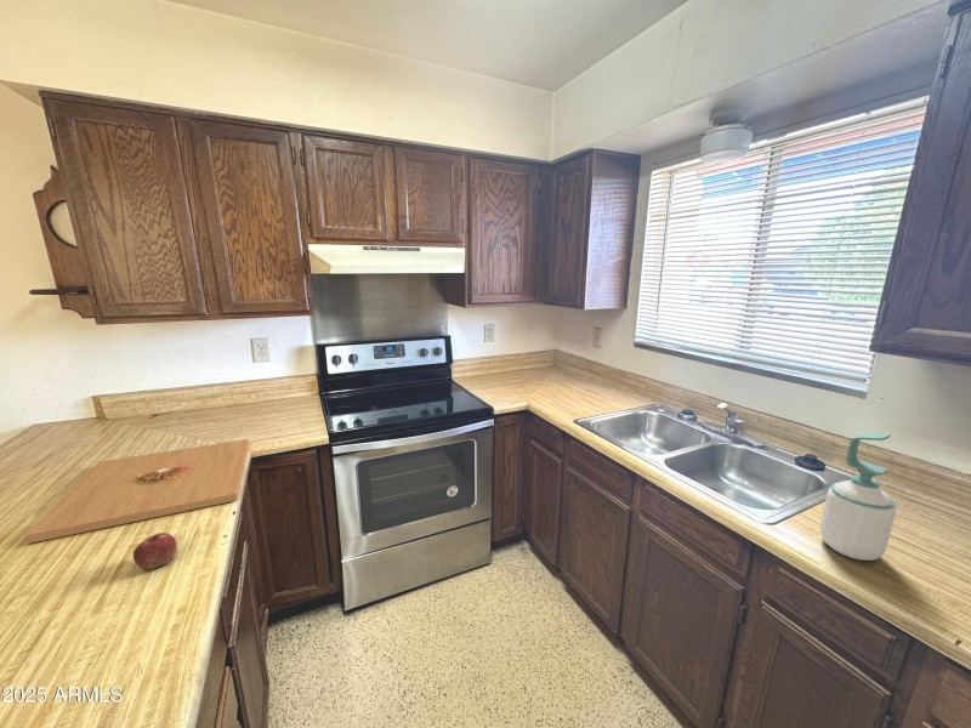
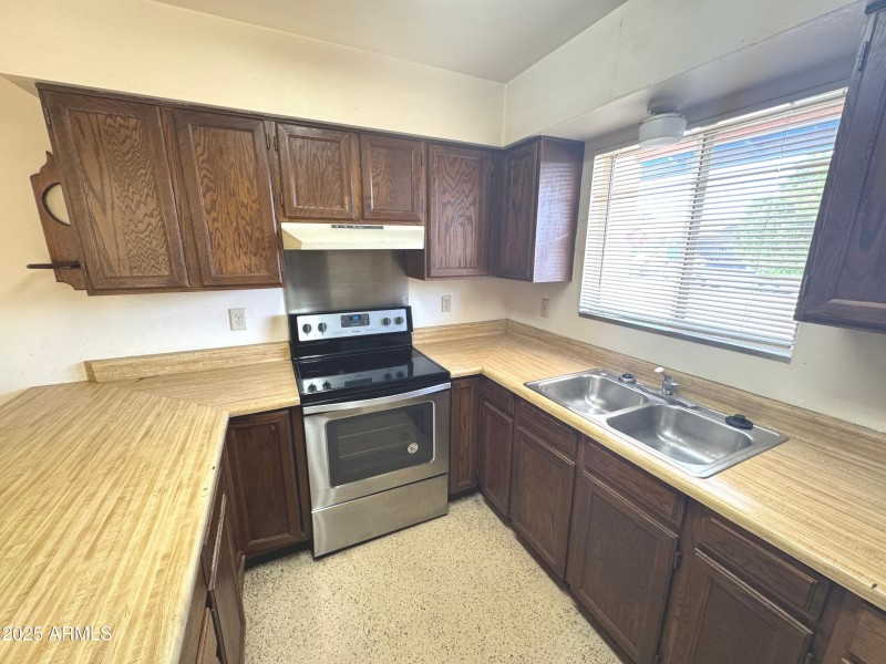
- apple [132,531,178,571]
- soap bottle [819,432,897,562]
- platter [23,438,250,545]
